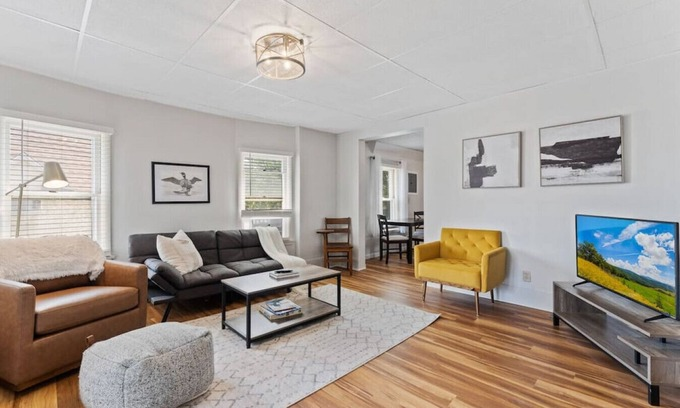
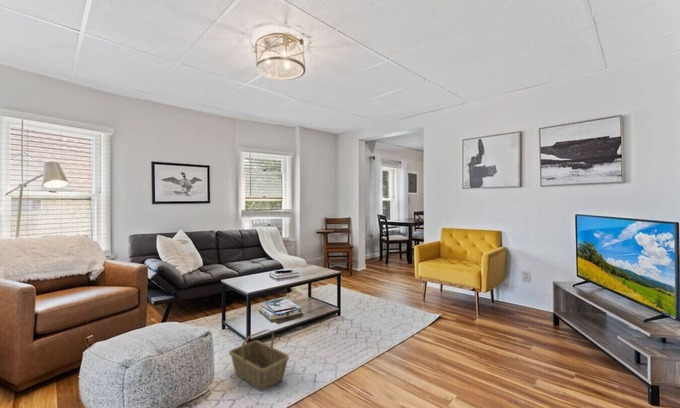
+ basket [228,329,290,392]
